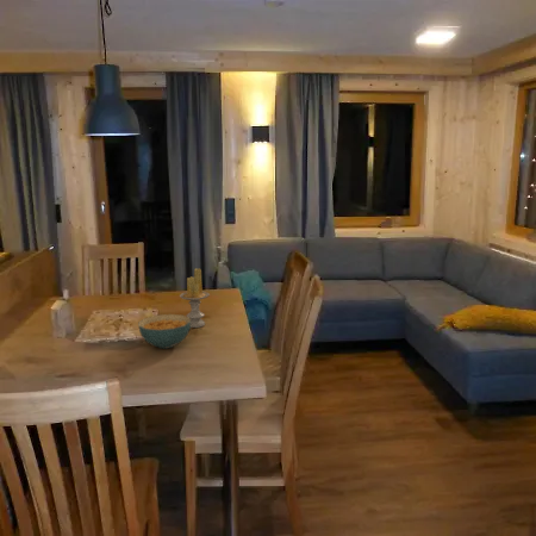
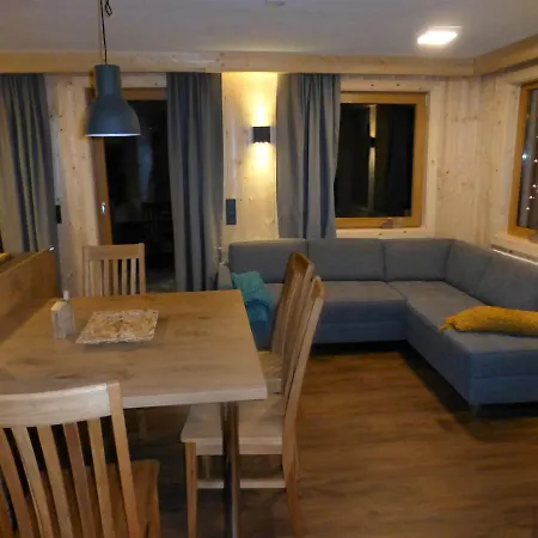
- cereal bowl [137,313,192,350]
- candle [179,267,211,329]
